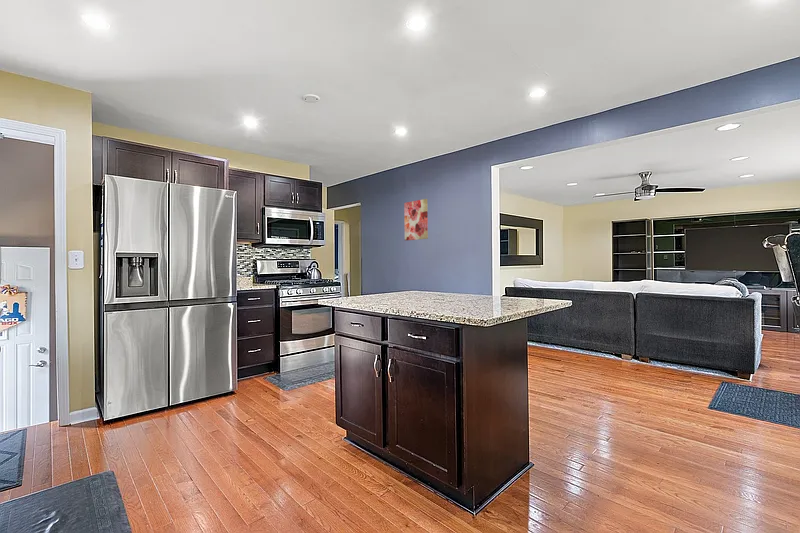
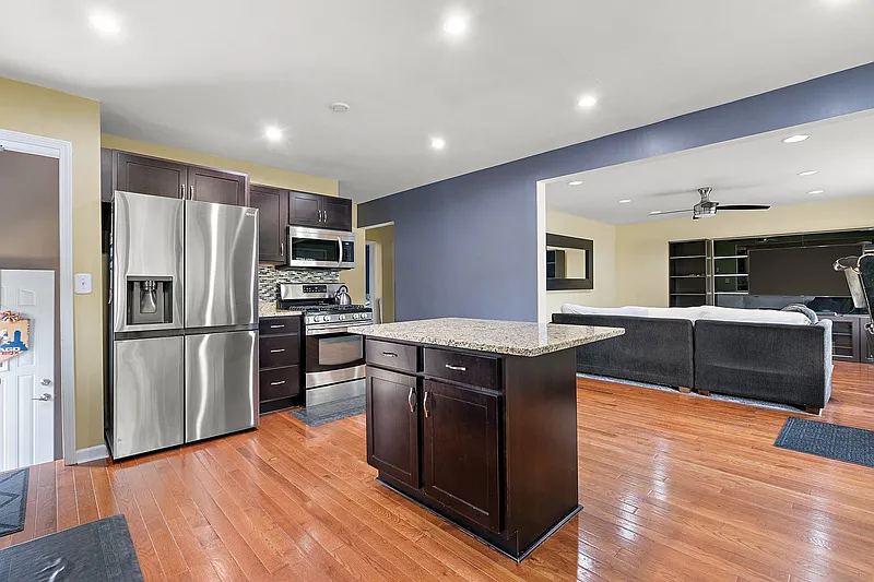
- wall art [403,198,429,241]
